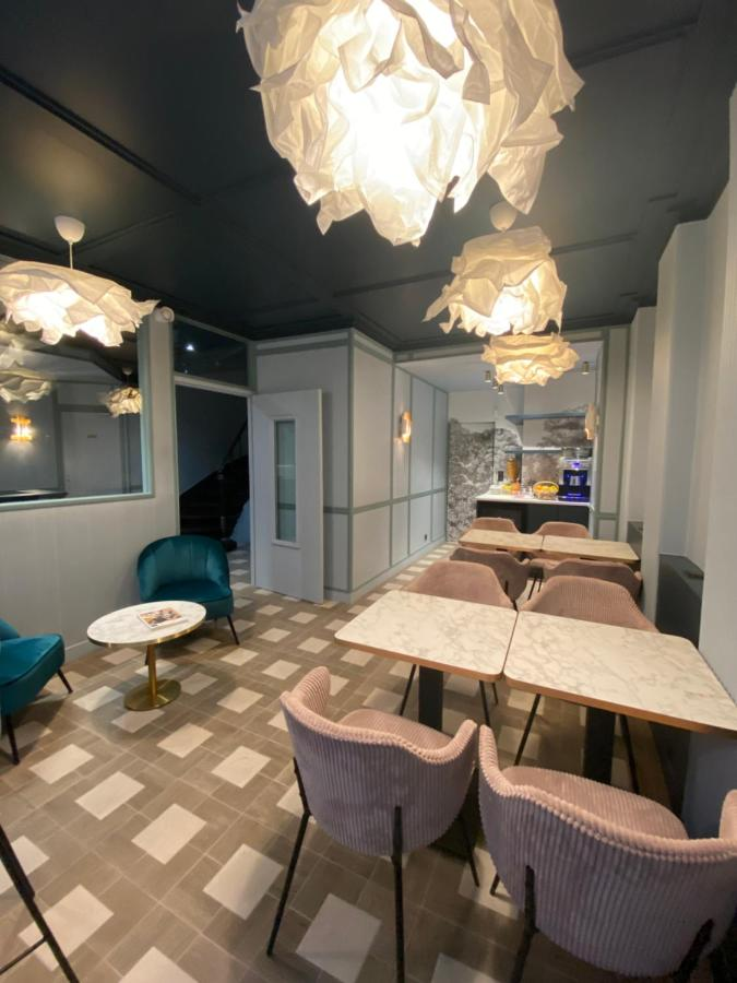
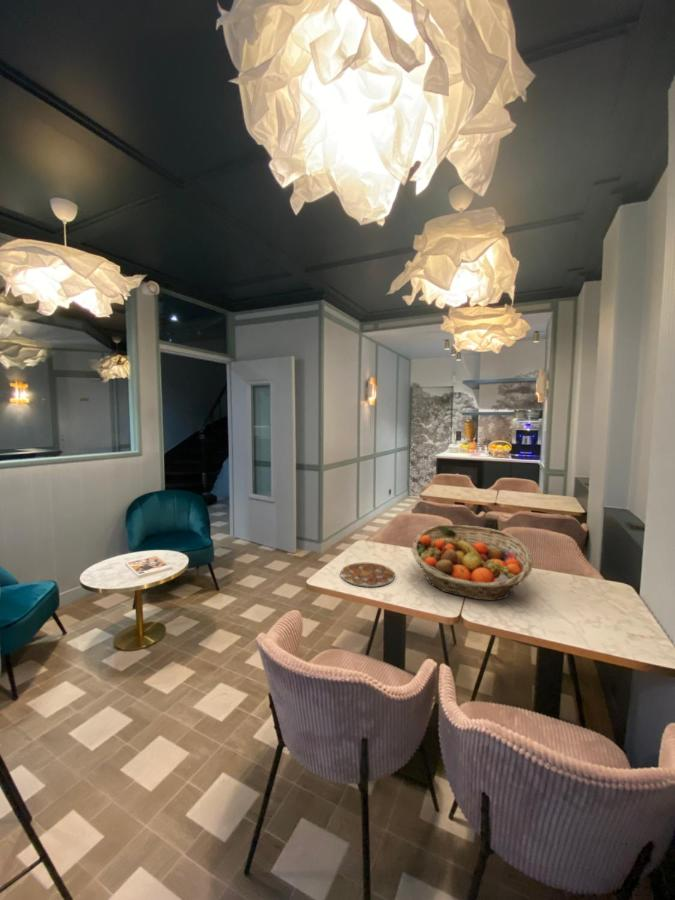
+ plate [340,562,396,588]
+ fruit basket [410,524,534,601]
